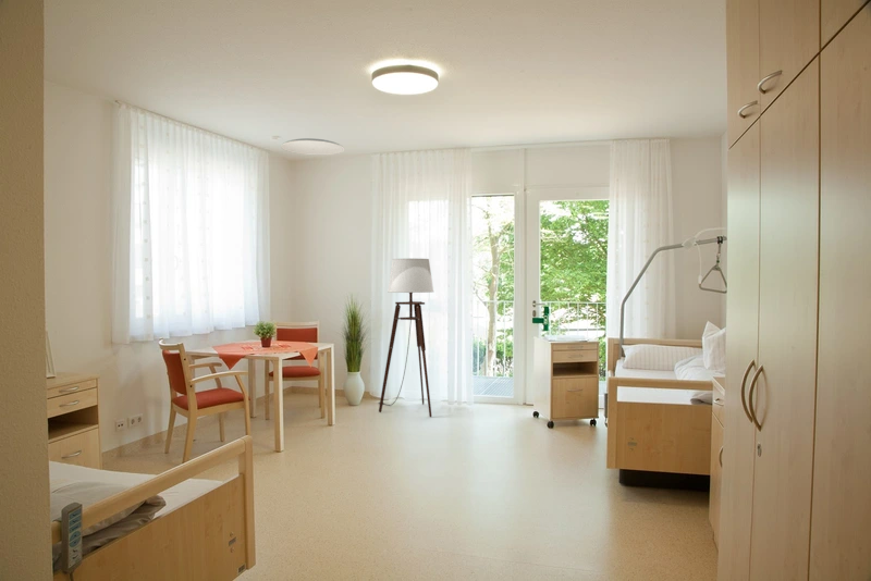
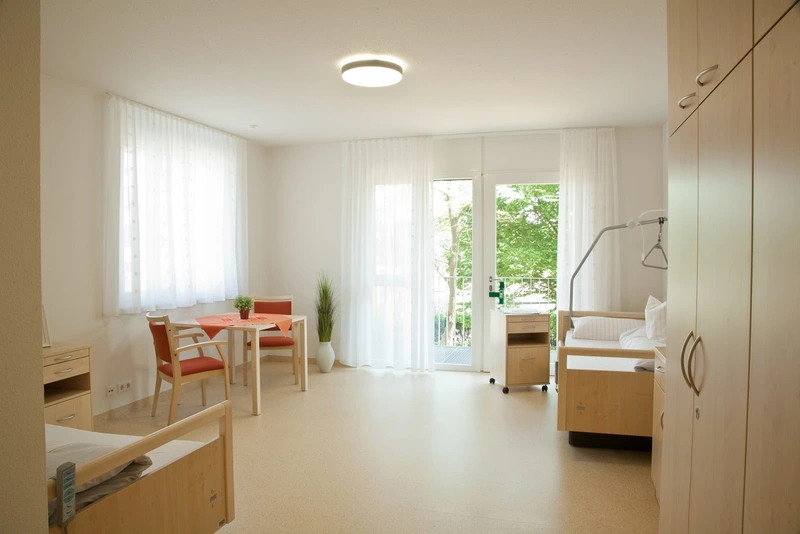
- floor lamp [378,258,434,418]
- ceiling lamp [280,137,345,157]
